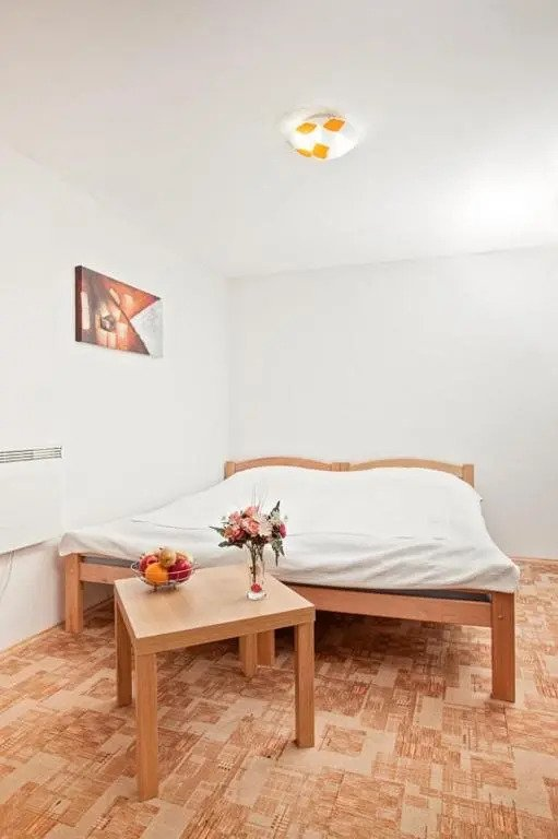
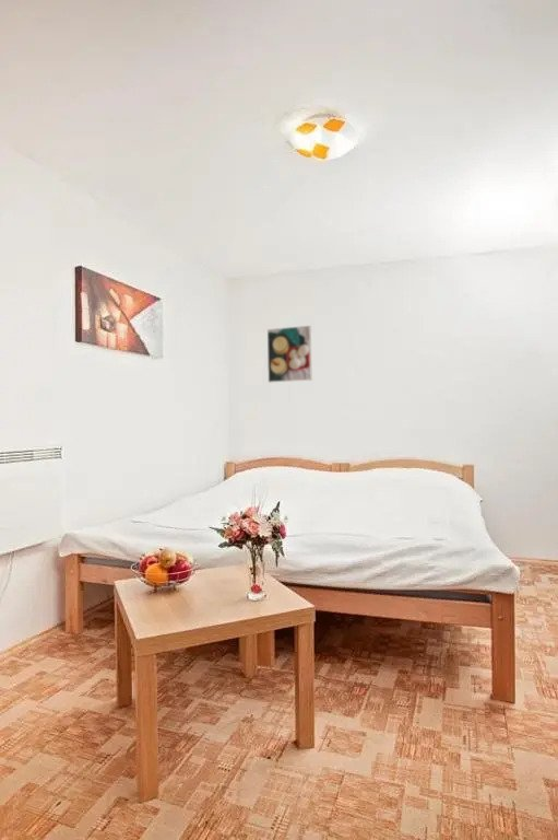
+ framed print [266,325,313,384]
